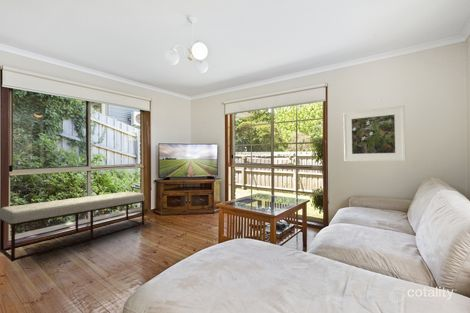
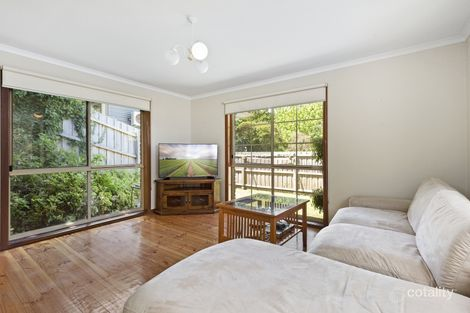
- bench [0,191,146,263]
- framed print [342,104,407,162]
